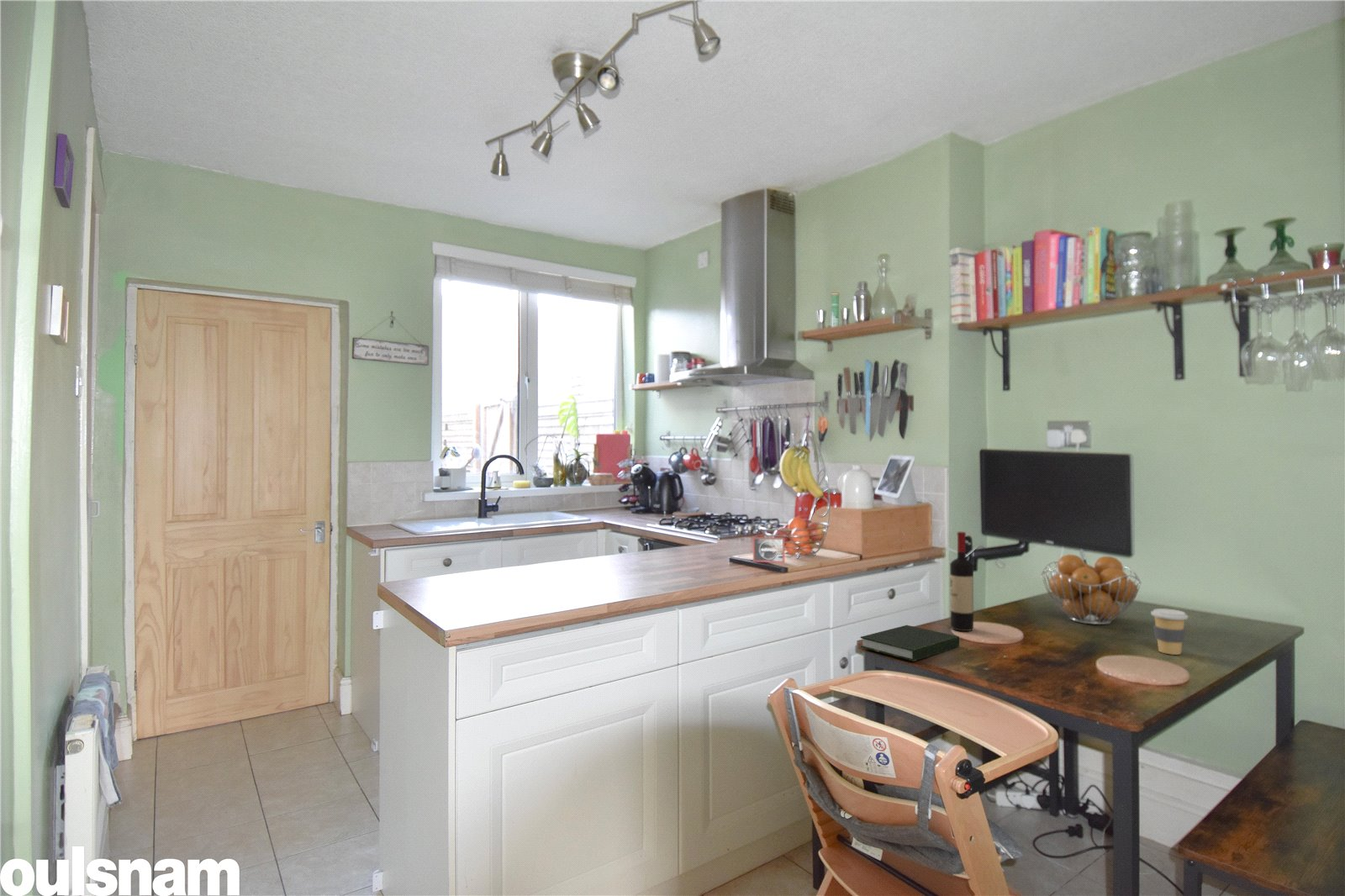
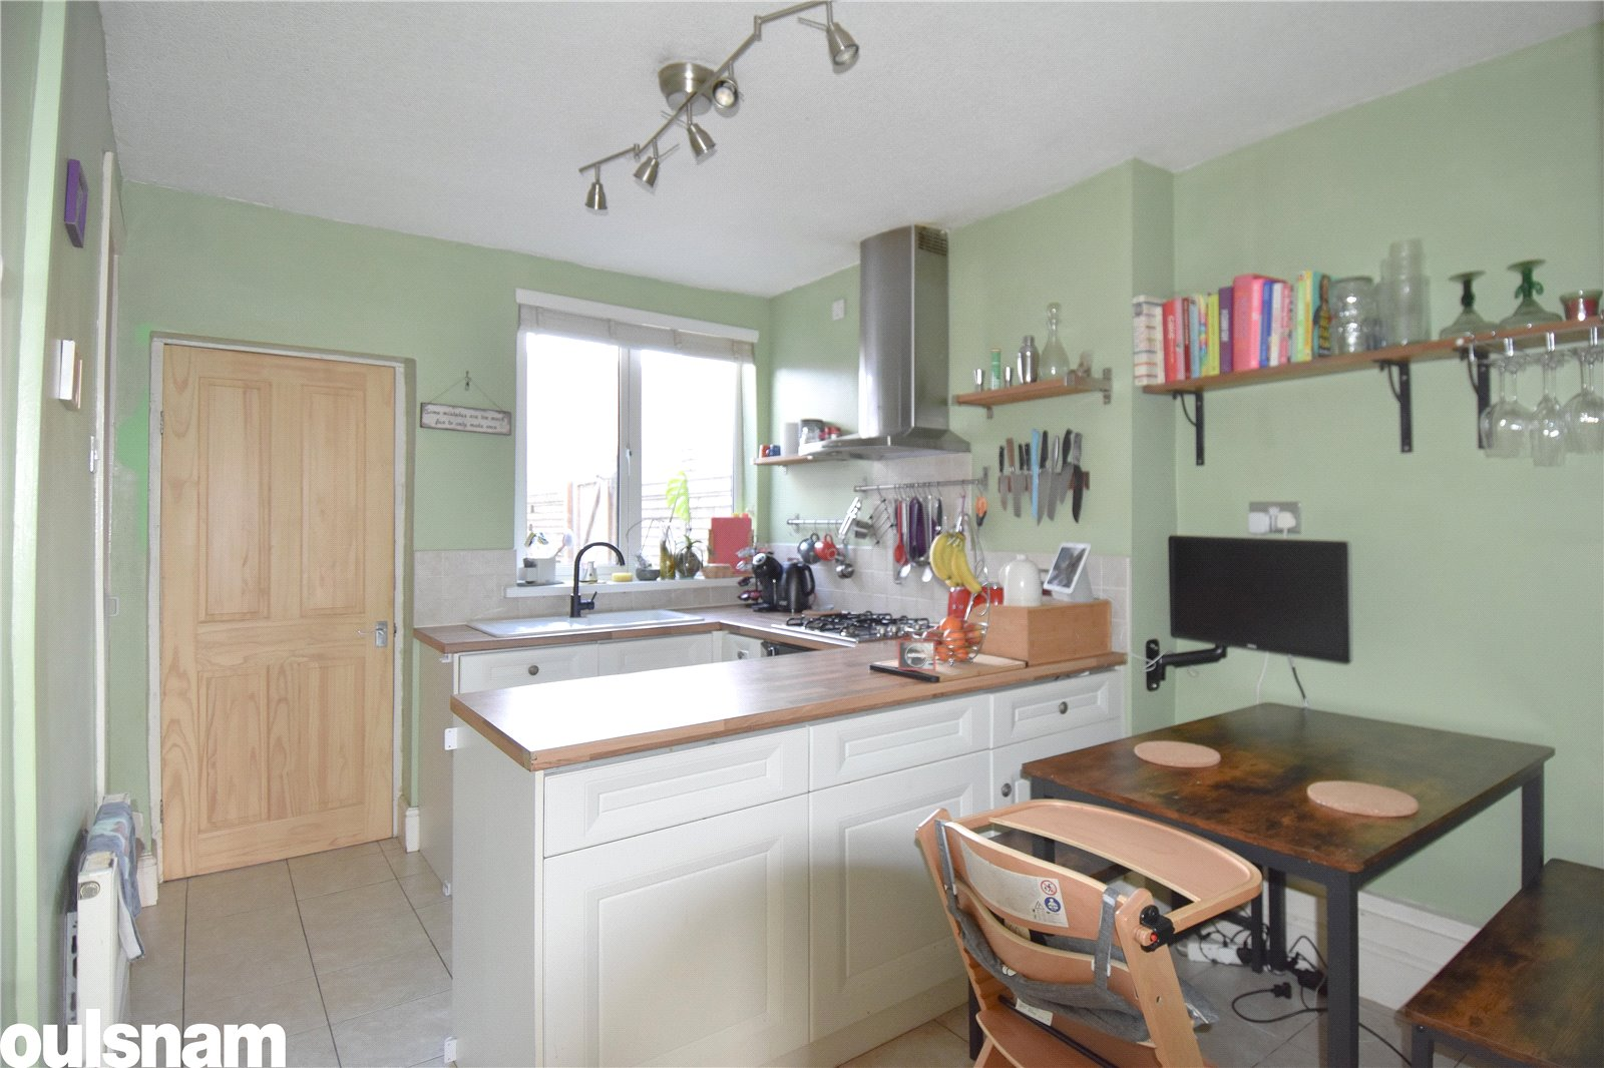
- coffee cup [1150,608,1189,656]
- wine bottle [949,531,974,632]
- fruit basket [1040,553,1142,625]
- book [860,625,960,662]
